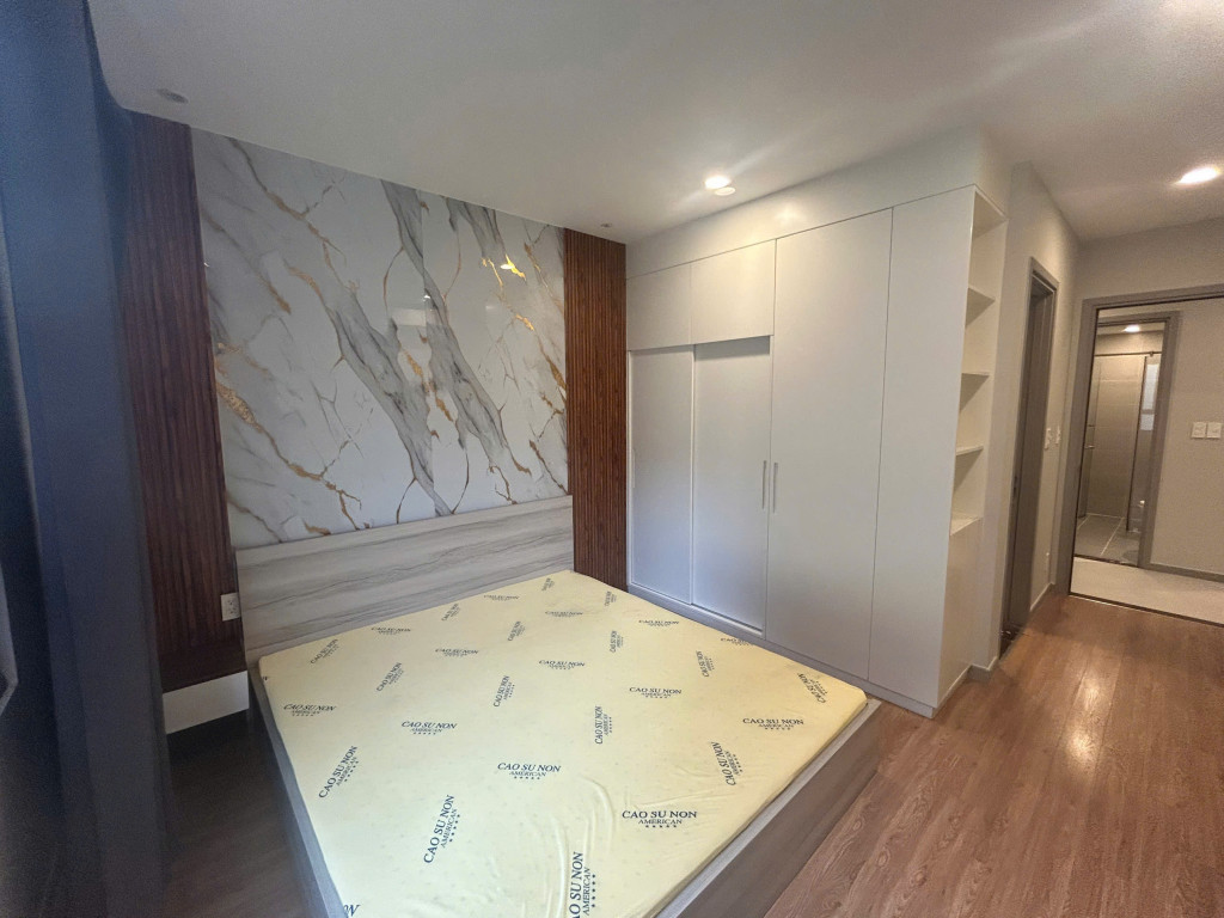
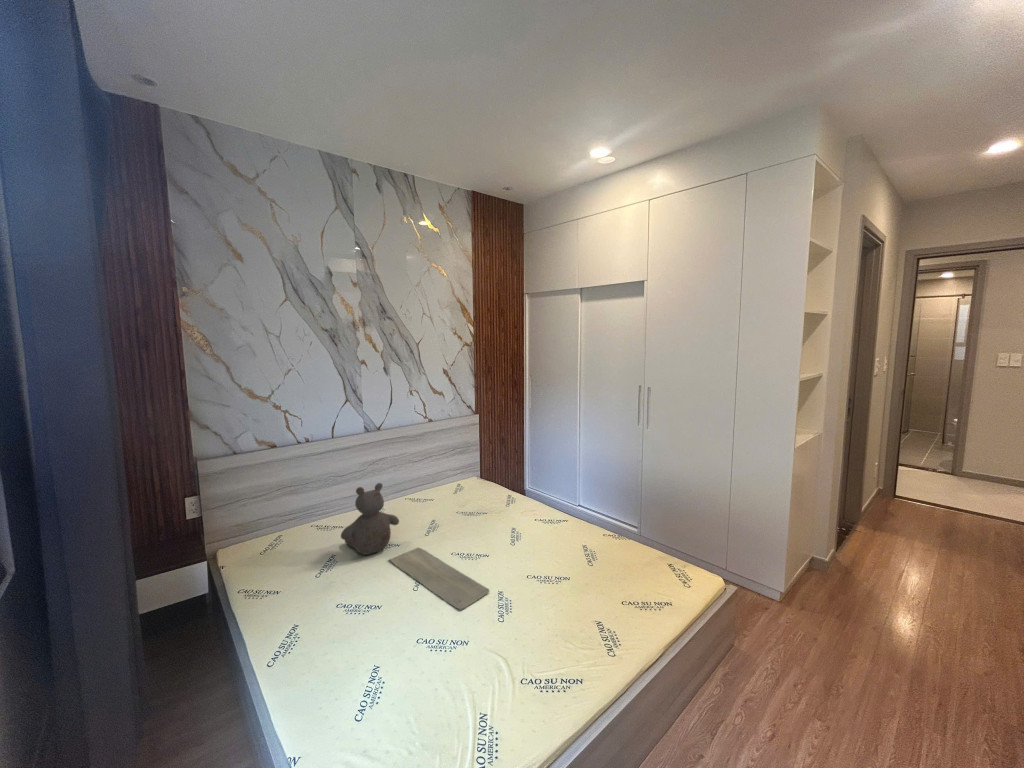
+ teddy bear [340,482,400,556]
+ bath mat [388,547,490,611]
